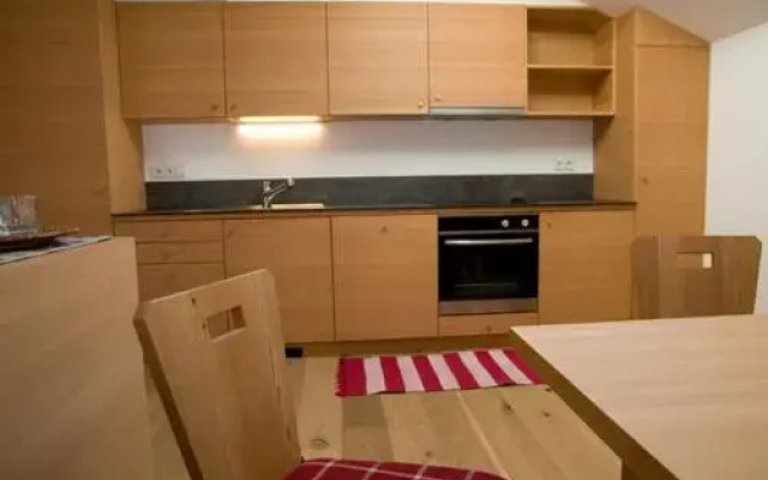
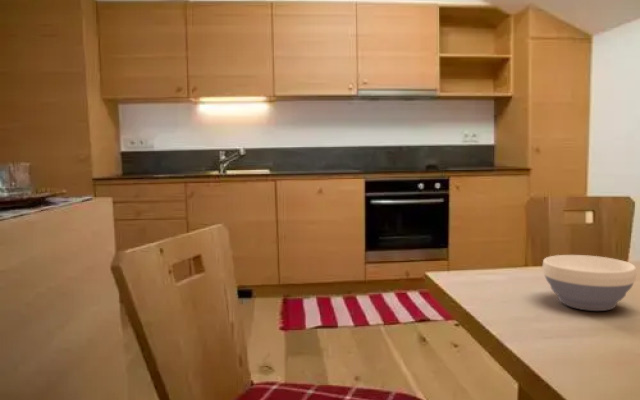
+ bowl [542,254,637,312]
